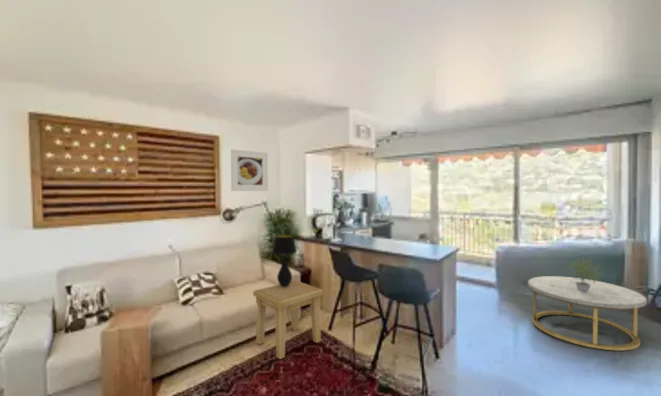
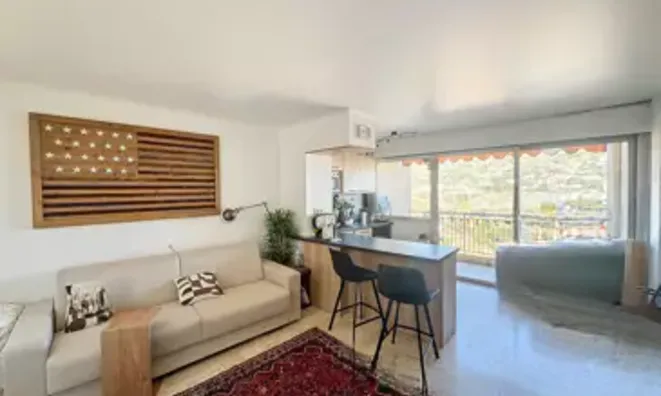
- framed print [230,148,269,192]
- coffee table [527,275,648,352]
- side table [252,279,324,360]
- table lamp [271,234,298,287]
- potted plant [567,256,604,292]
